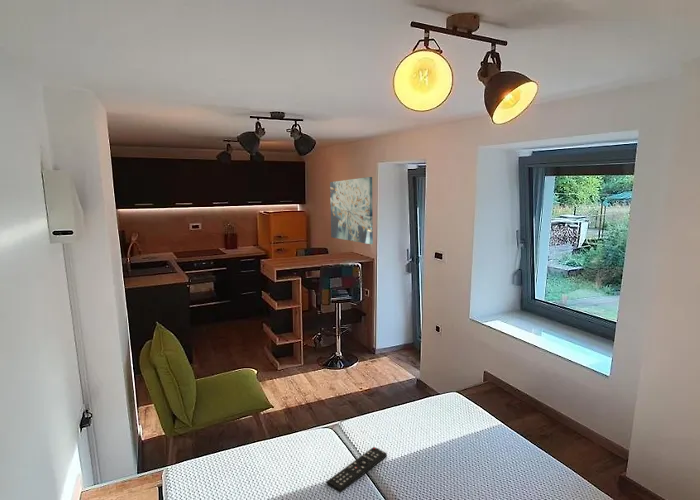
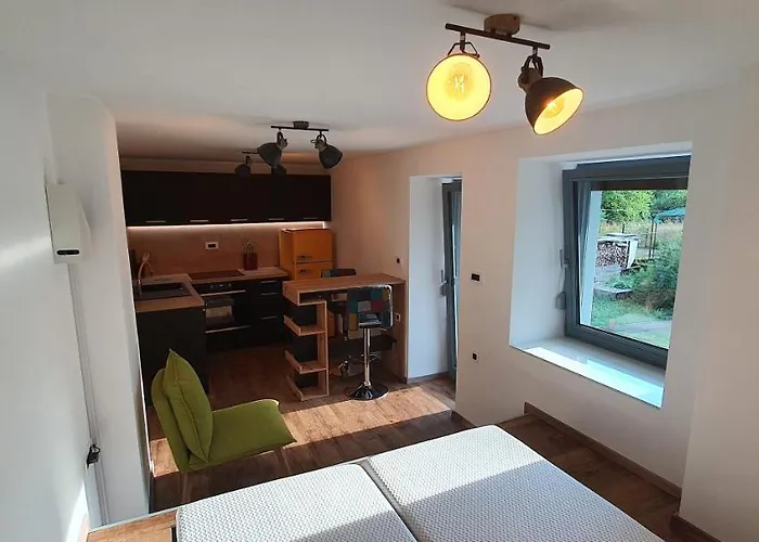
- wall art [329,176,374,245]
- remote control [326,446,388,494]
